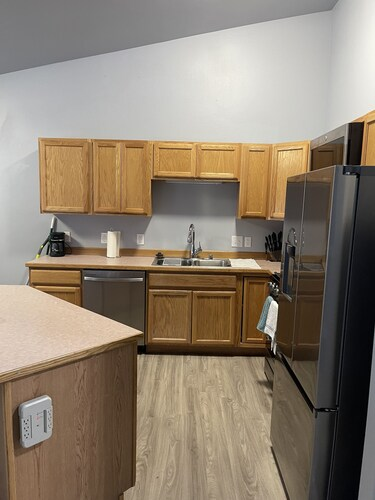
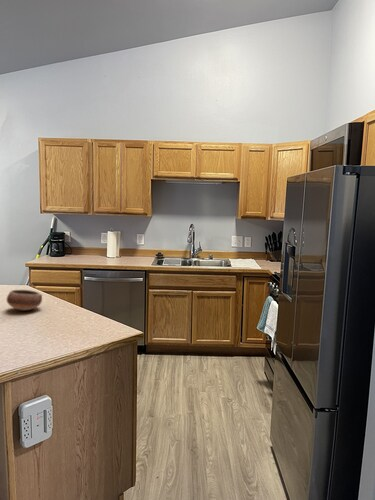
+ bowl [6,289,43,311]
